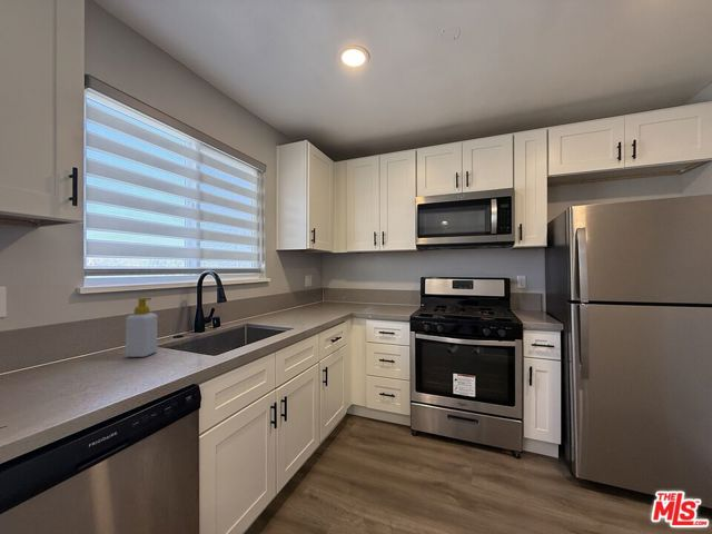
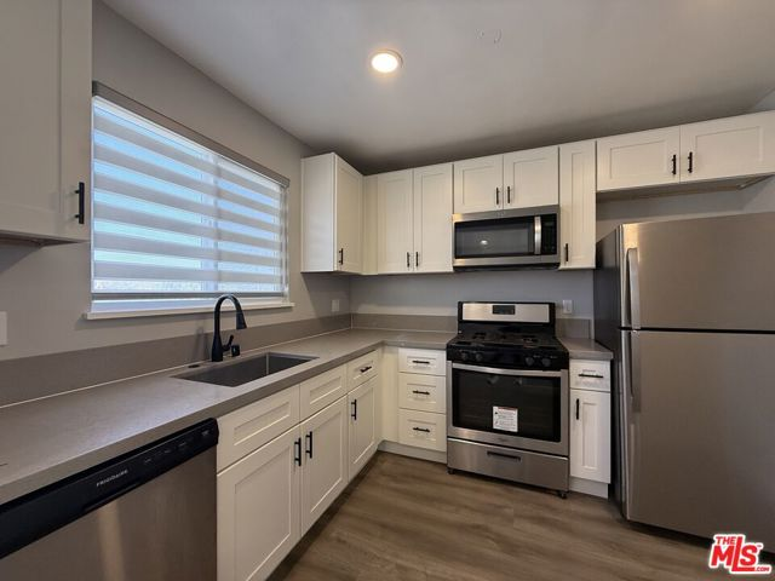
- soap bottle [125,297,158,358]
